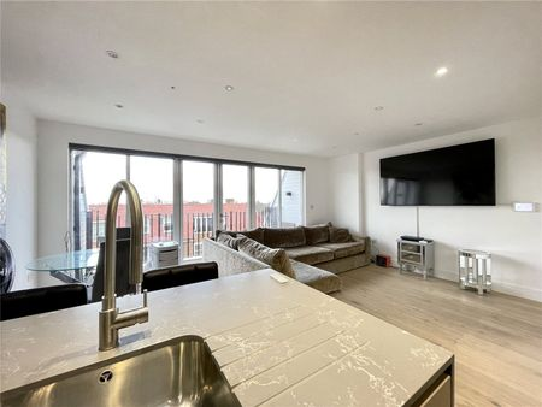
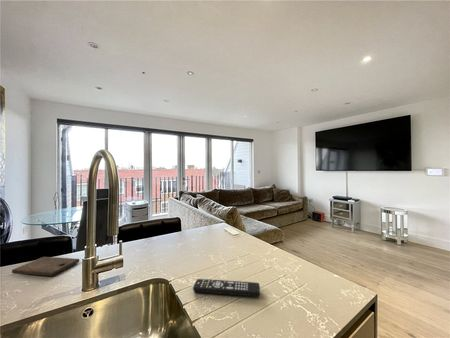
+ cutting board [11,256,80,277]
+ remote control [192,278,261,297]
